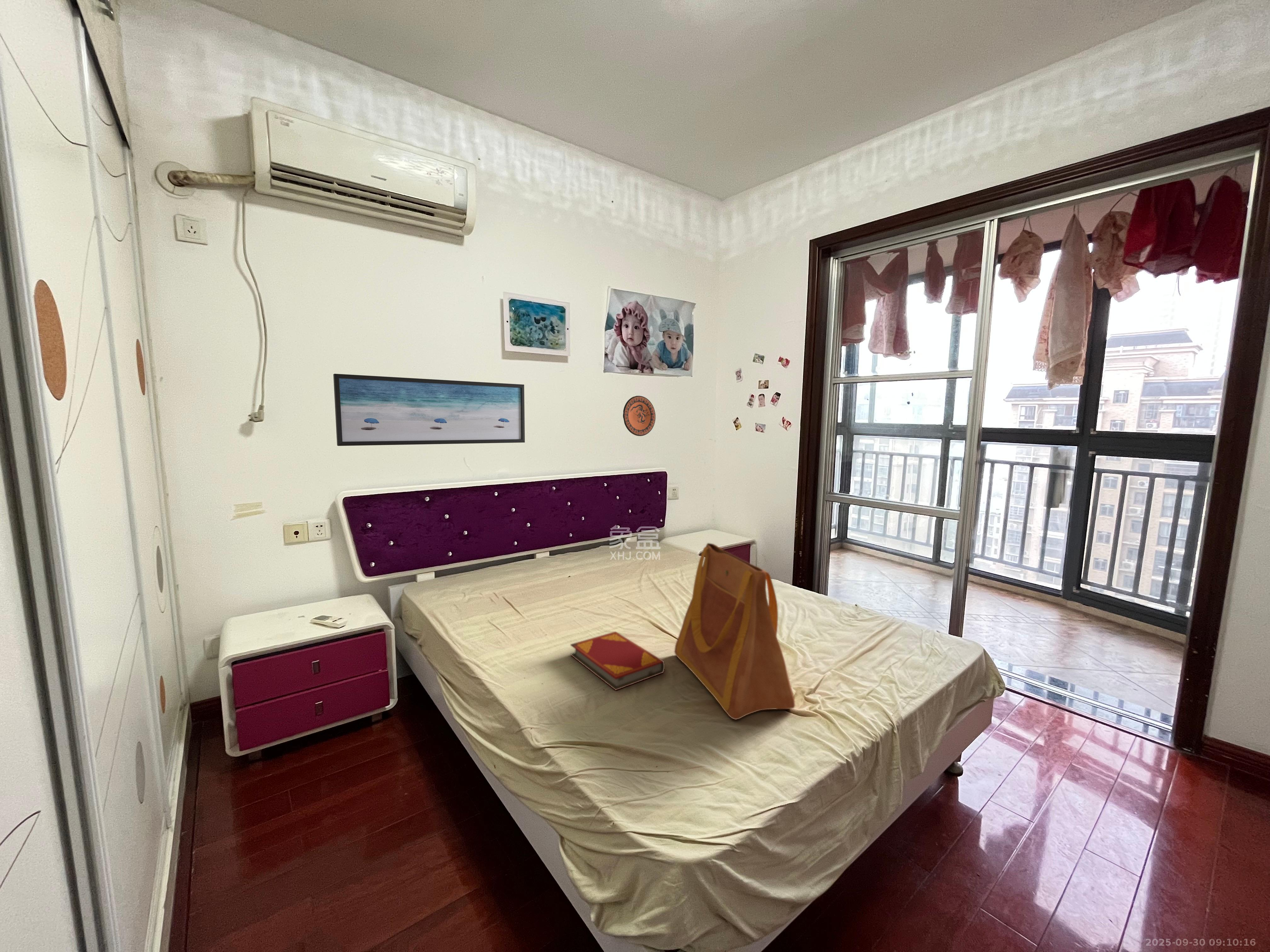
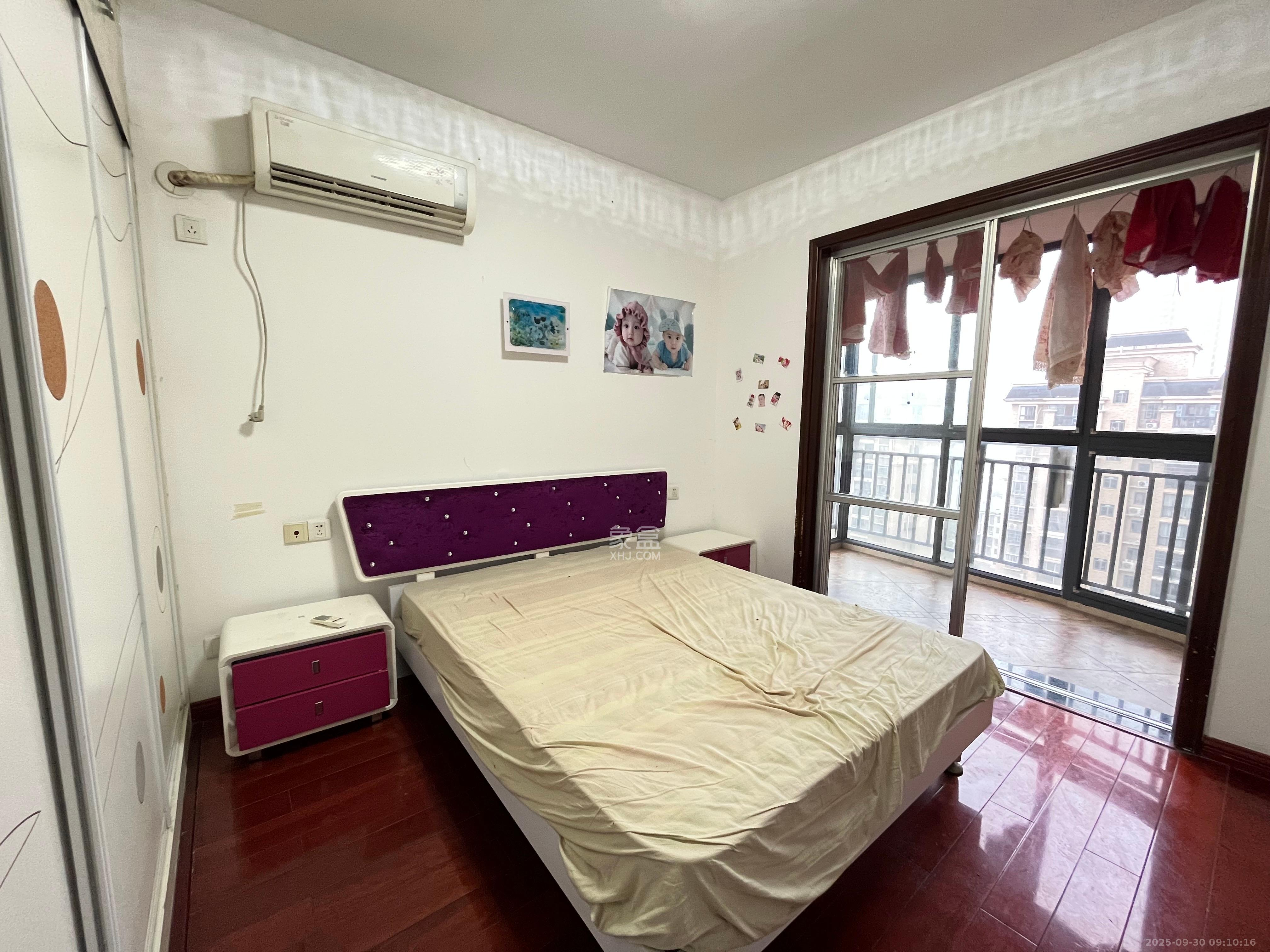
- decorative plate [623,395,656,436]
- wall art [333,373,525,446]
- hardback book [570,631,665,690]
- tote bag [674,543,795,720]
